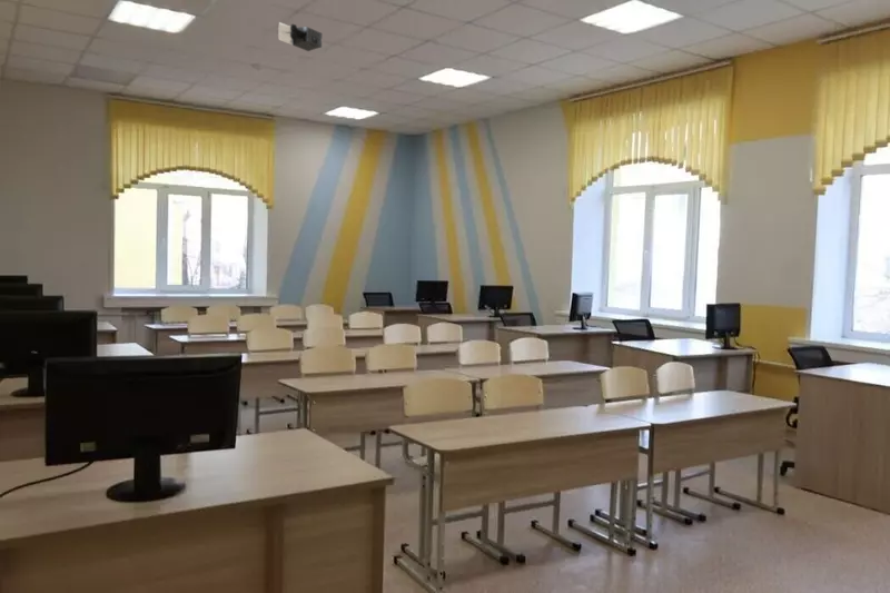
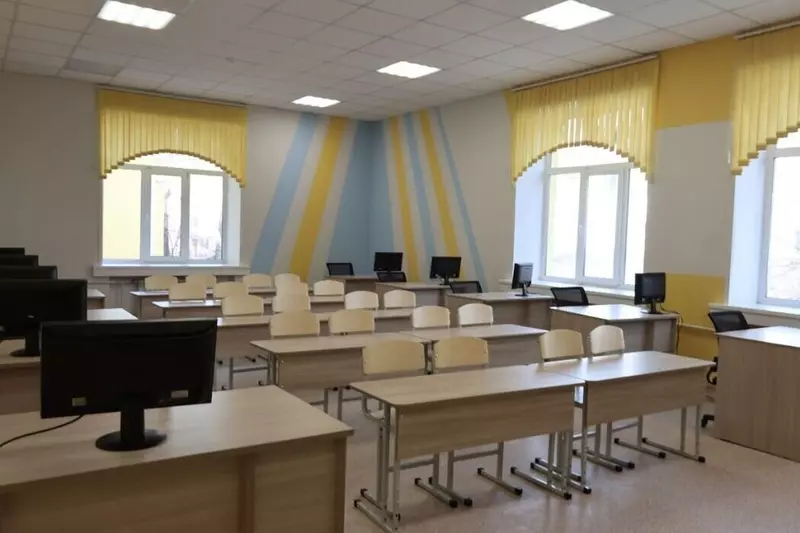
- projector [277,21,323,52]
